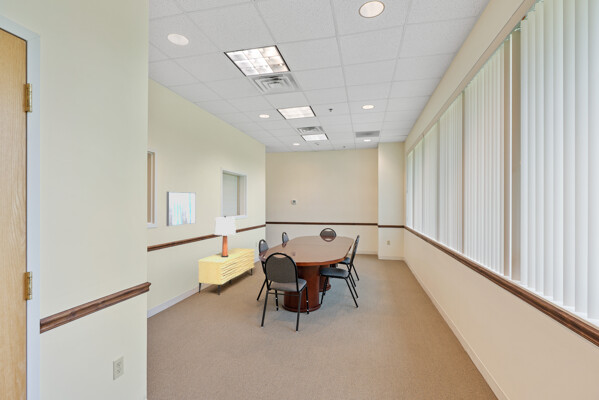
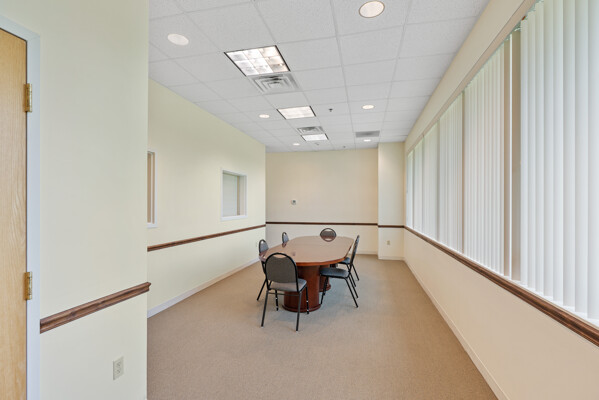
- lamp [213,215,237,258]
- wall art [165,191,197,227]
- sideboard [197,247,256,296]
